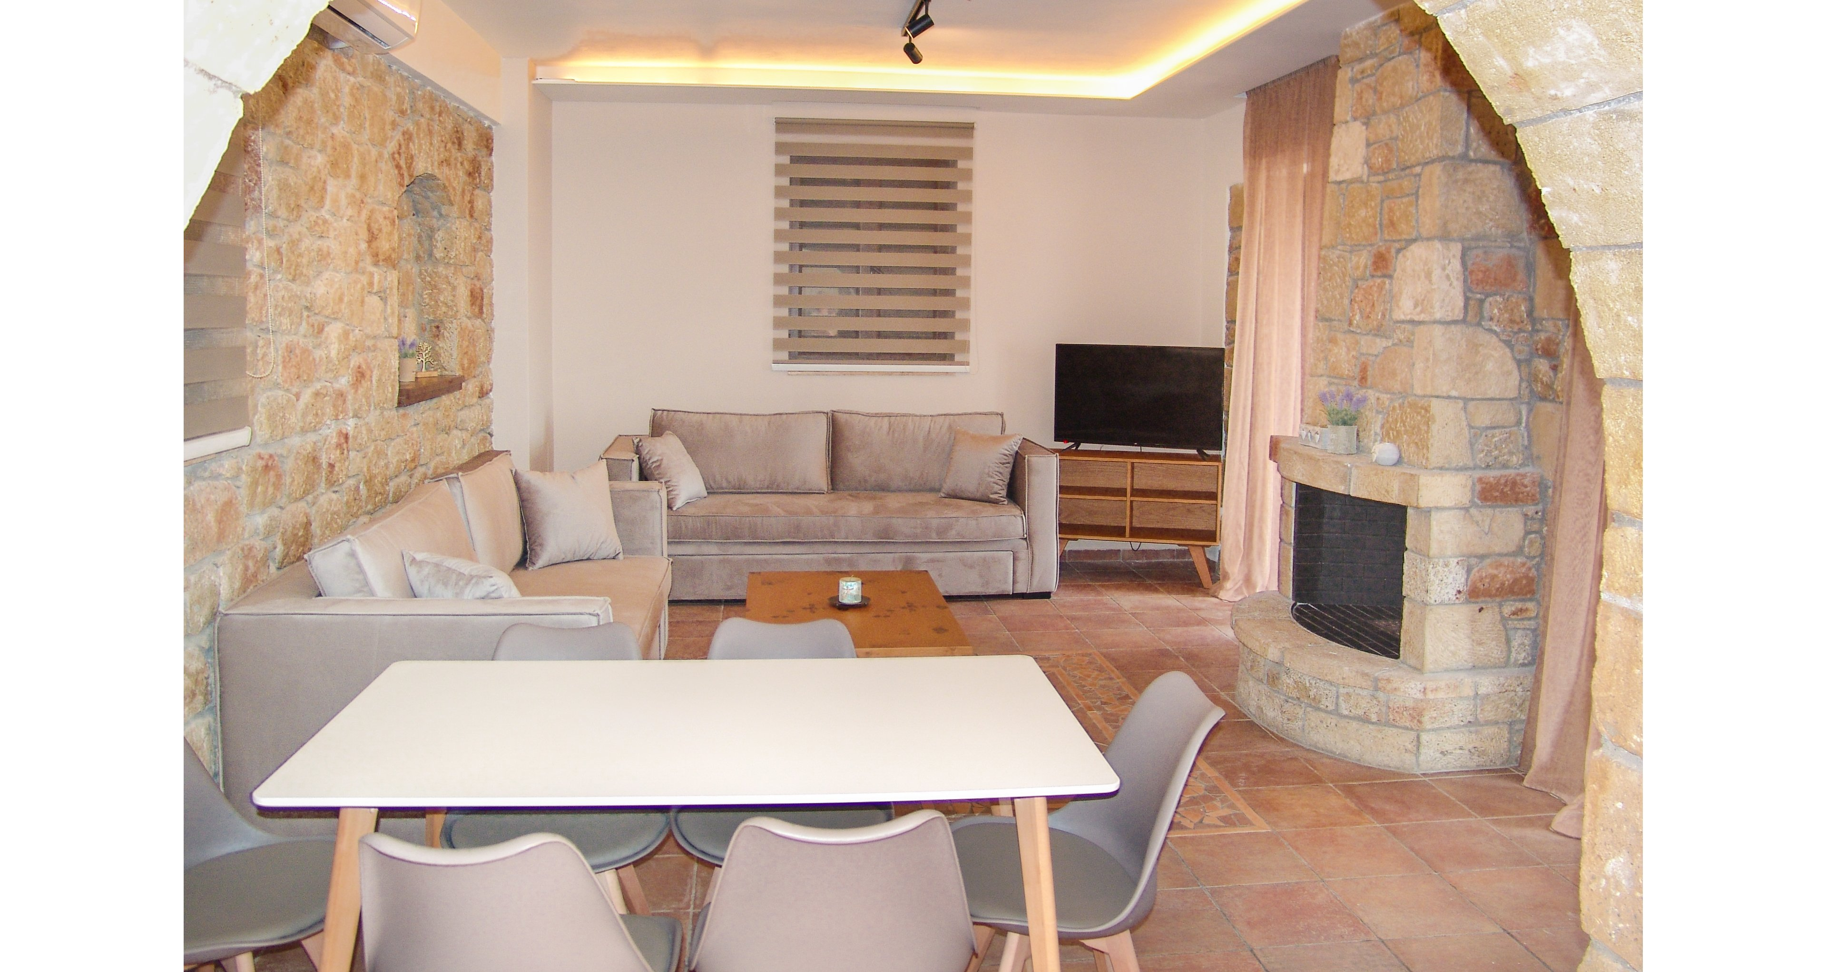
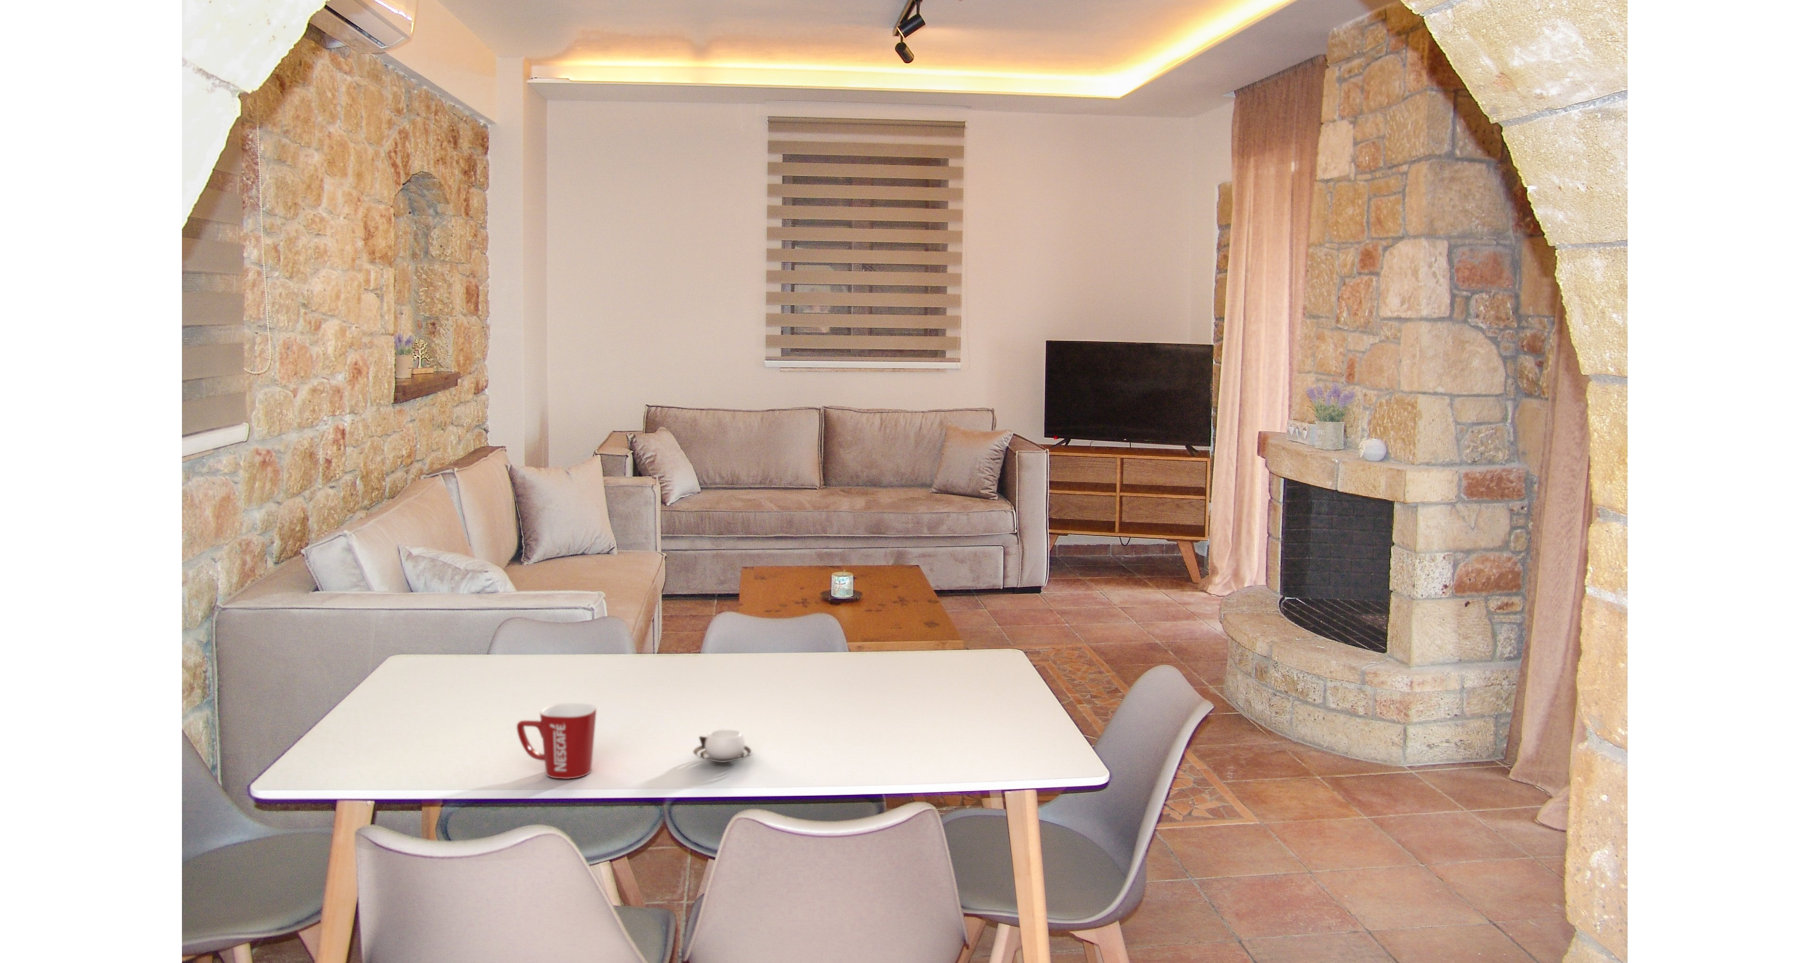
+ mug [516,702,597,779]
+ cup [693,729,755,763]
